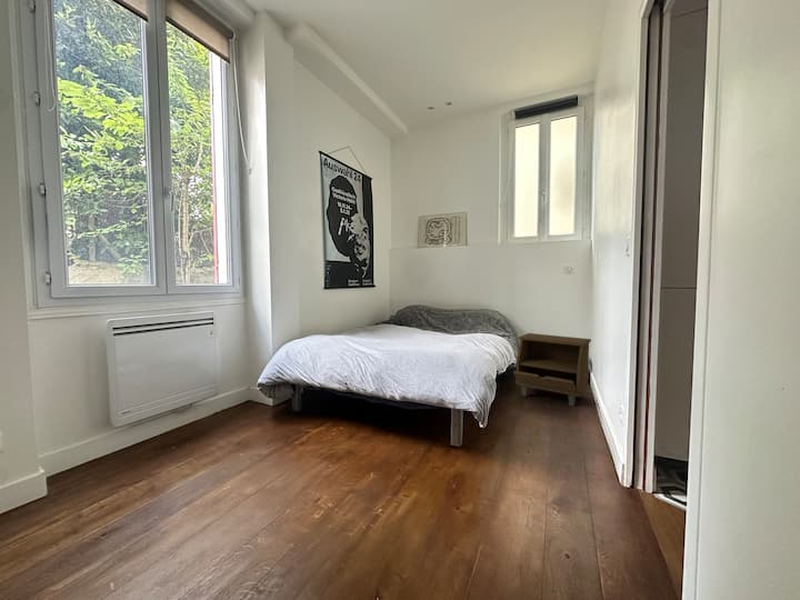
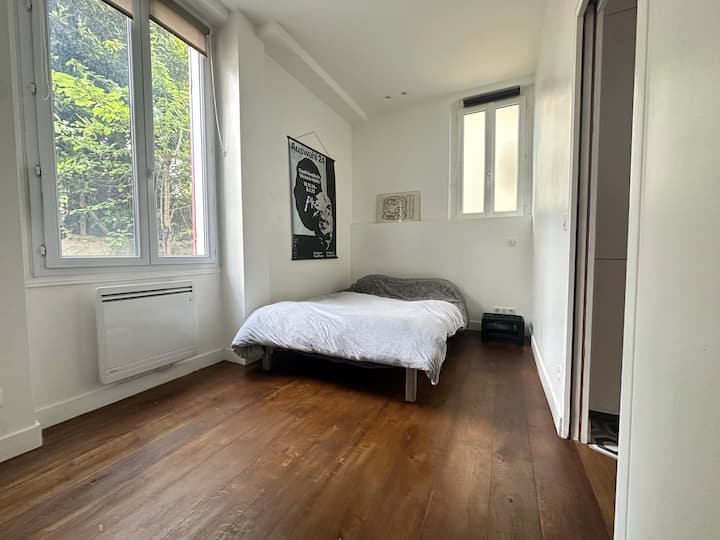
- nightstand [512,332,592,407]
